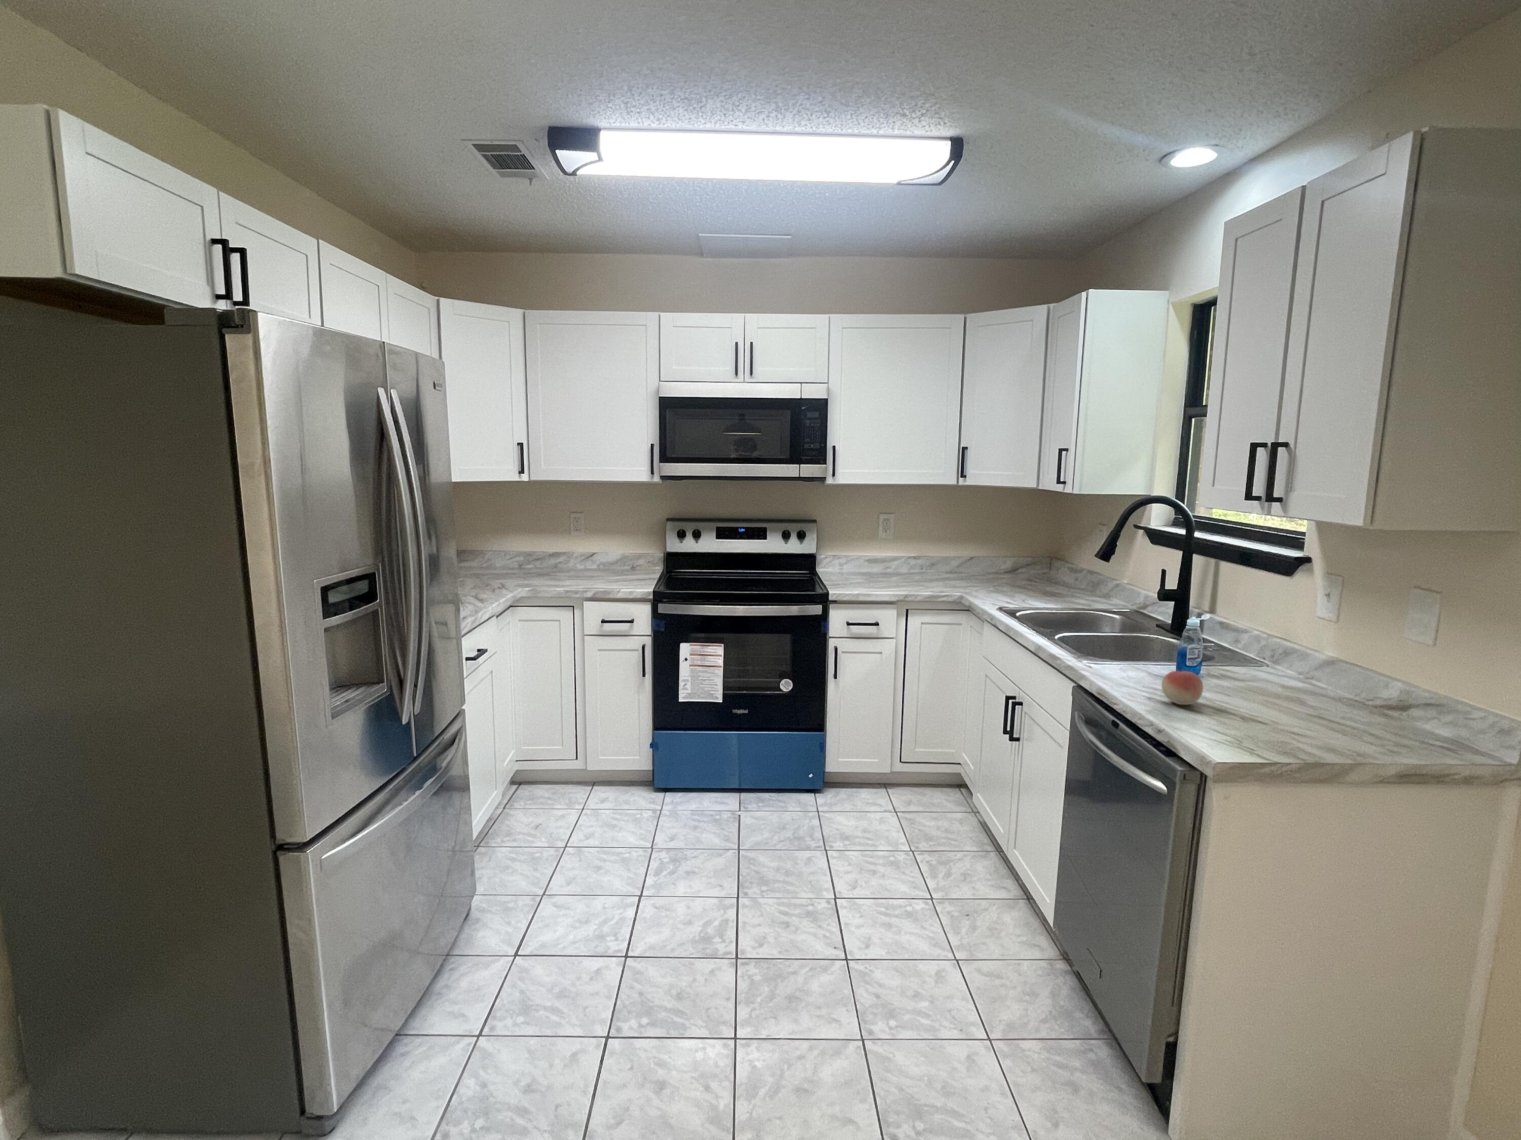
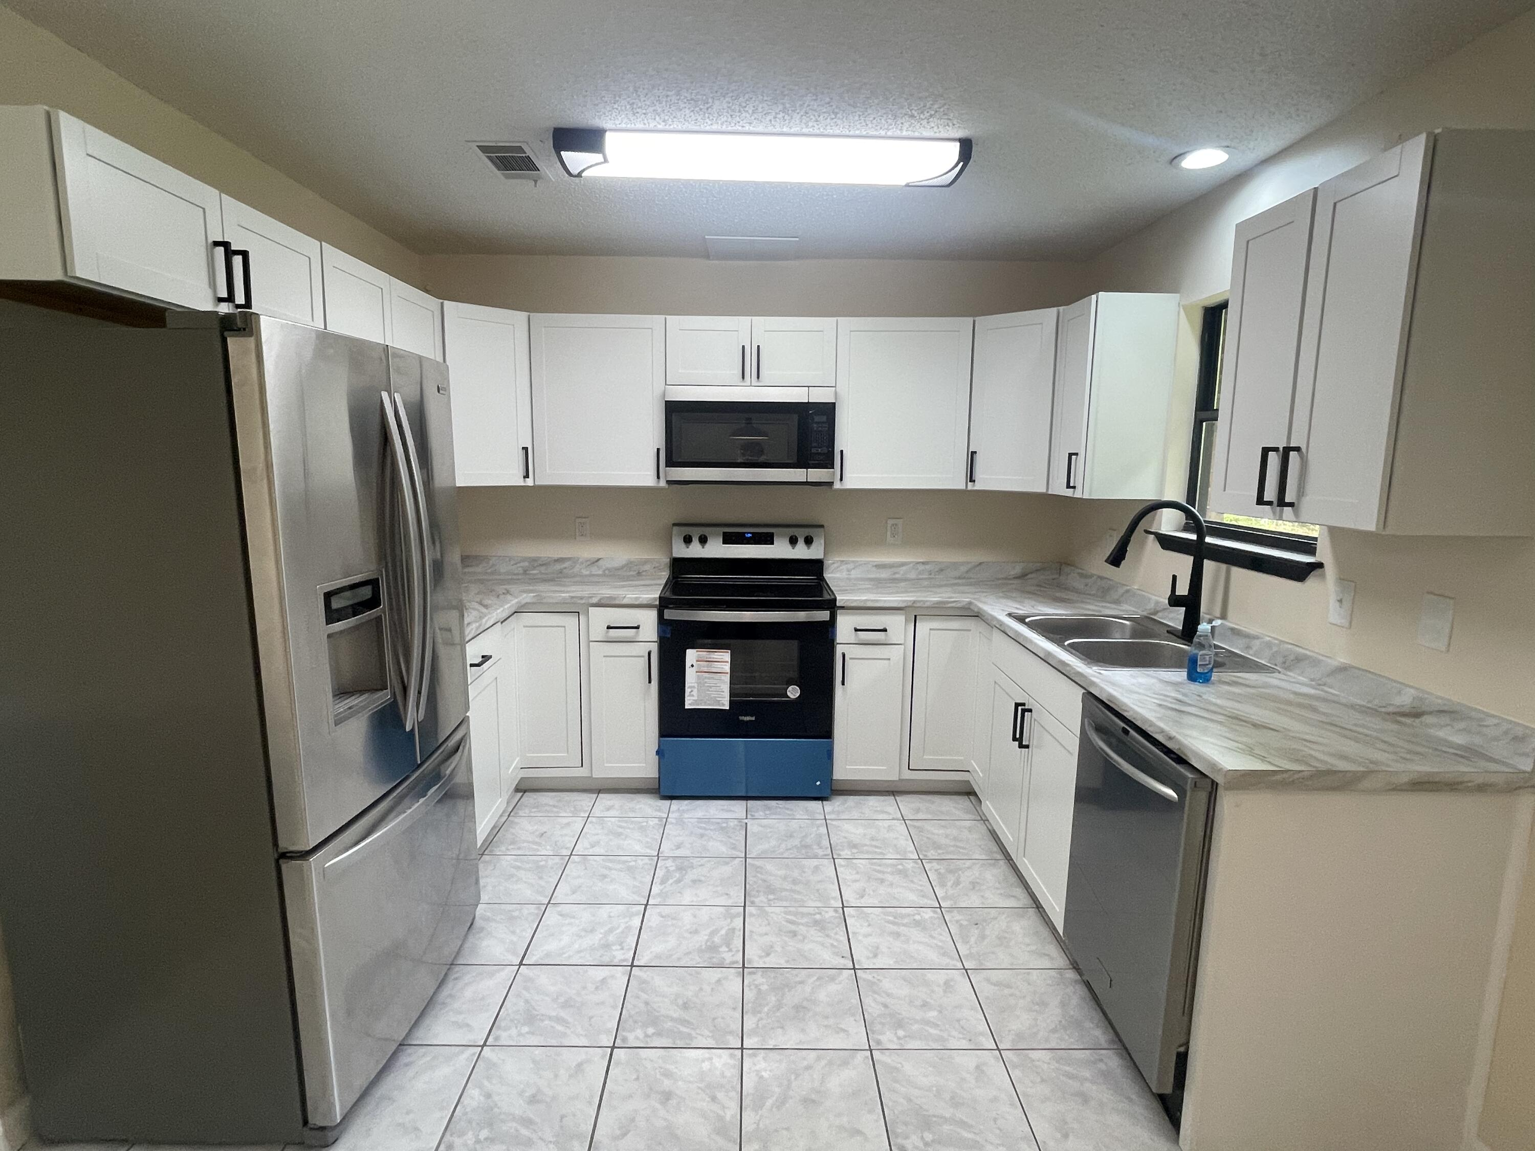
- fruit [1161,671,1204,705]
